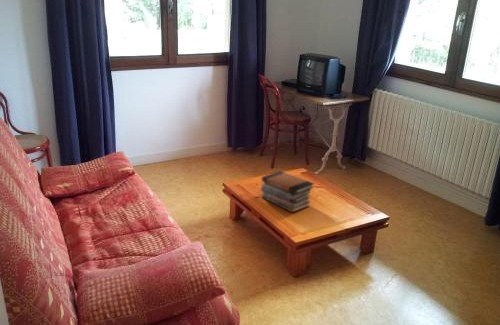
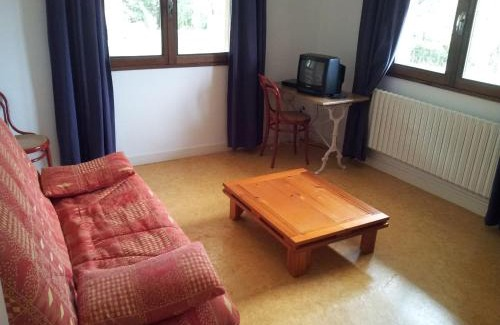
- book stack [260,170,315,213]
